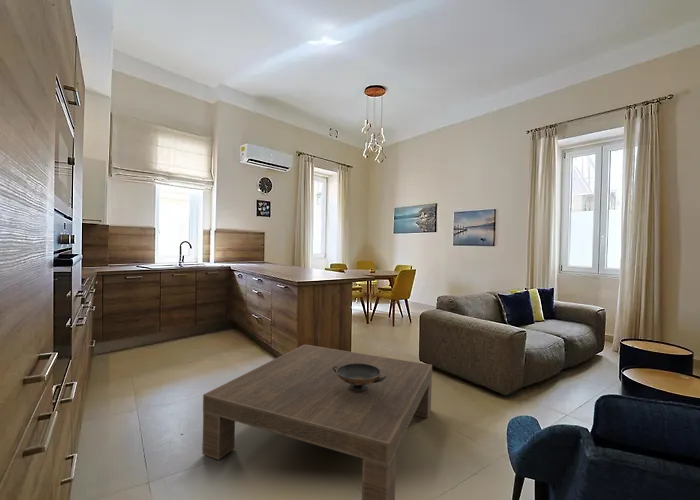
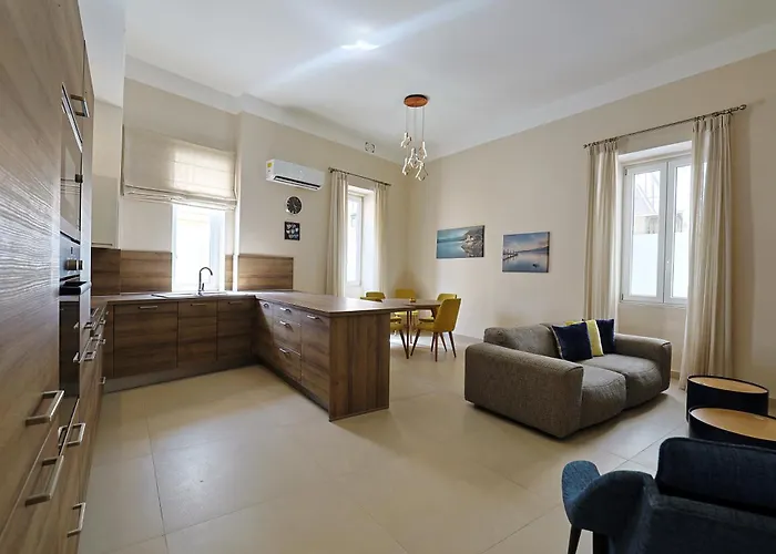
- decorative bowl [333,363,386,392]
- coffee table [202,344,433,500]
